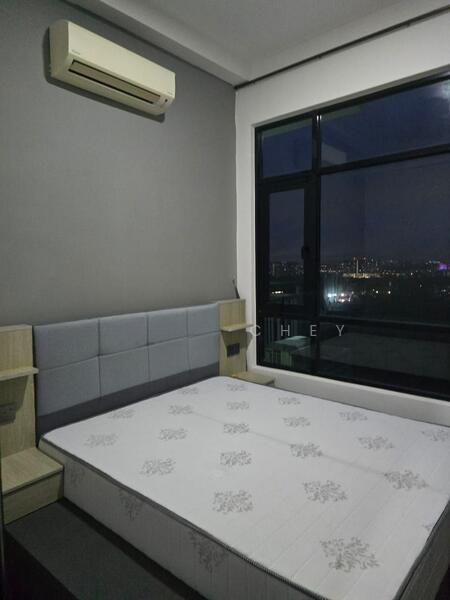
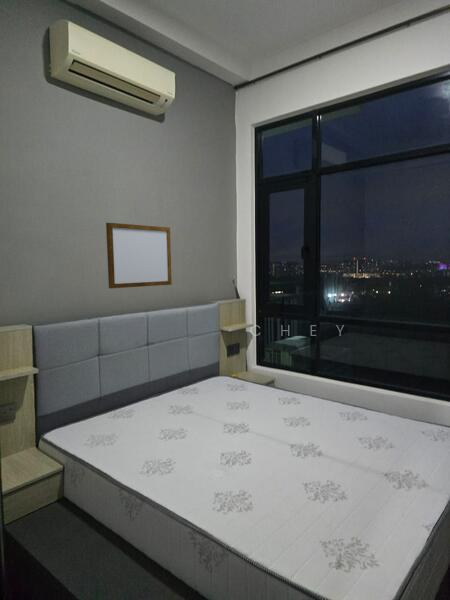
+ writing board [105,222,173,289]
